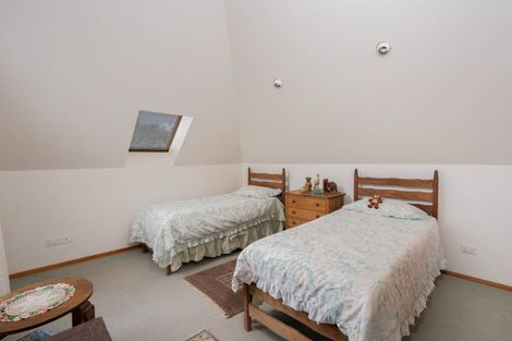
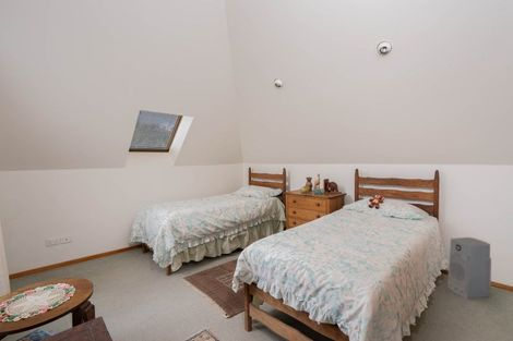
+ air purifier [446,236,492,300]
